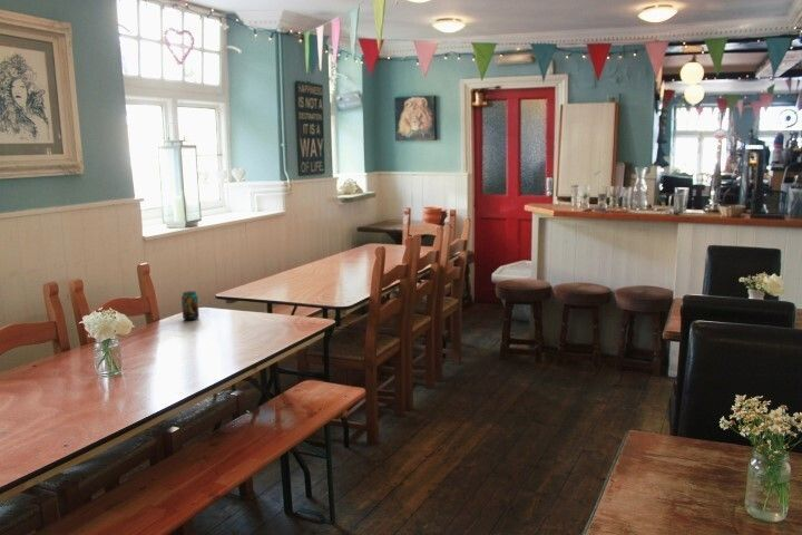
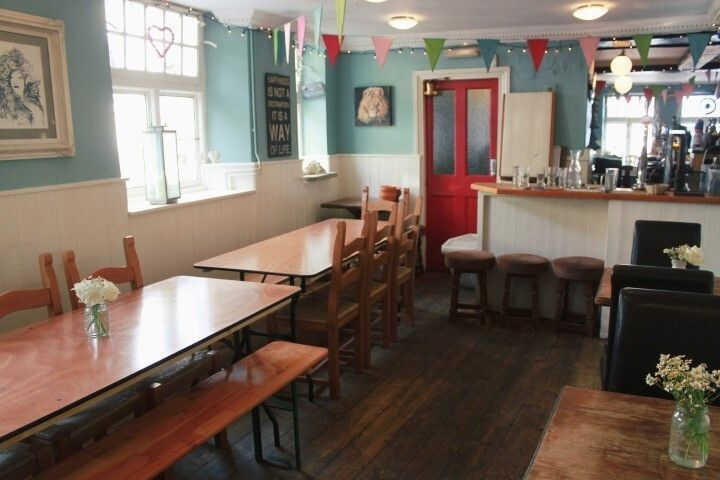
- beverage can [180,290,200,321]
